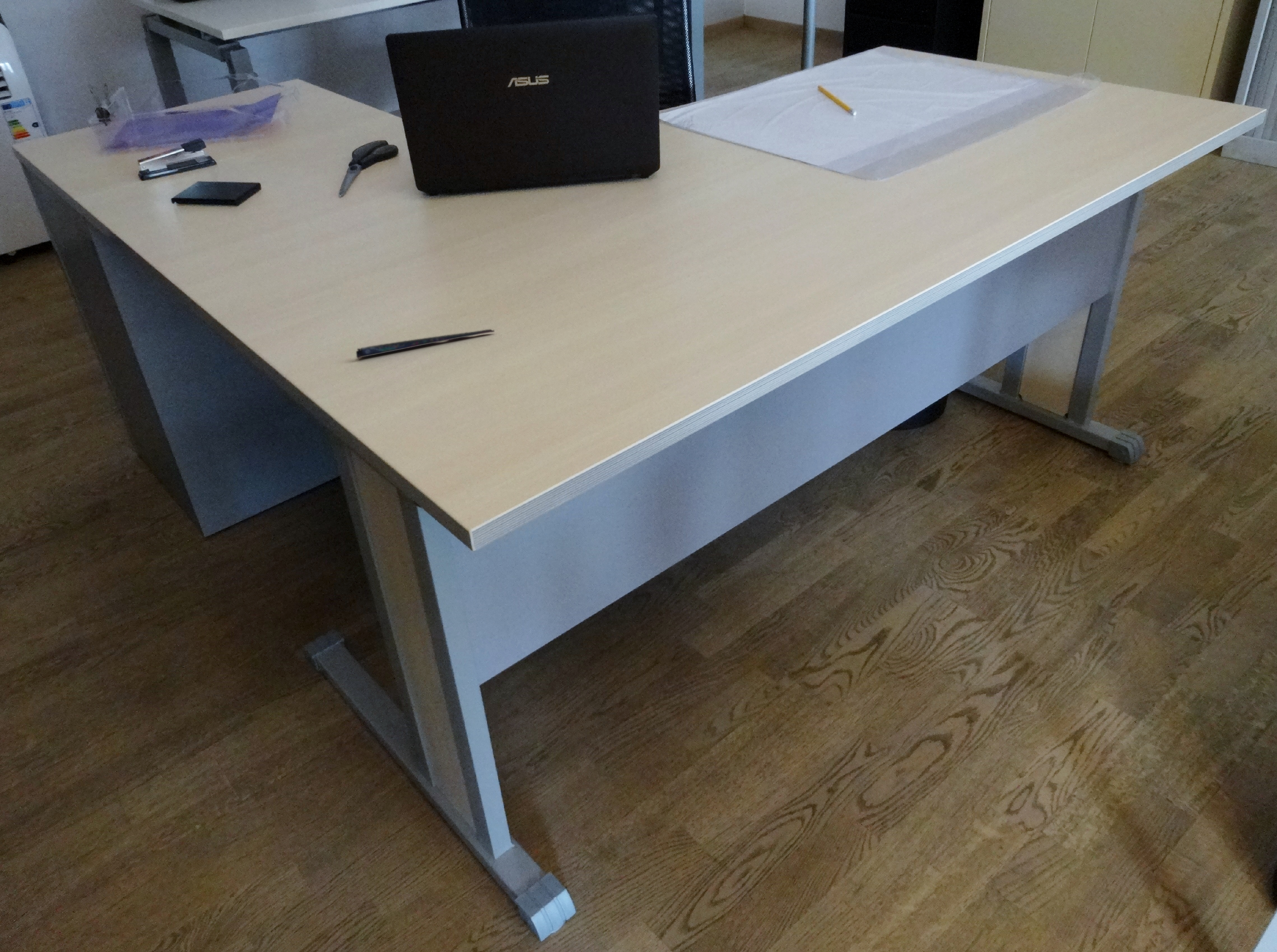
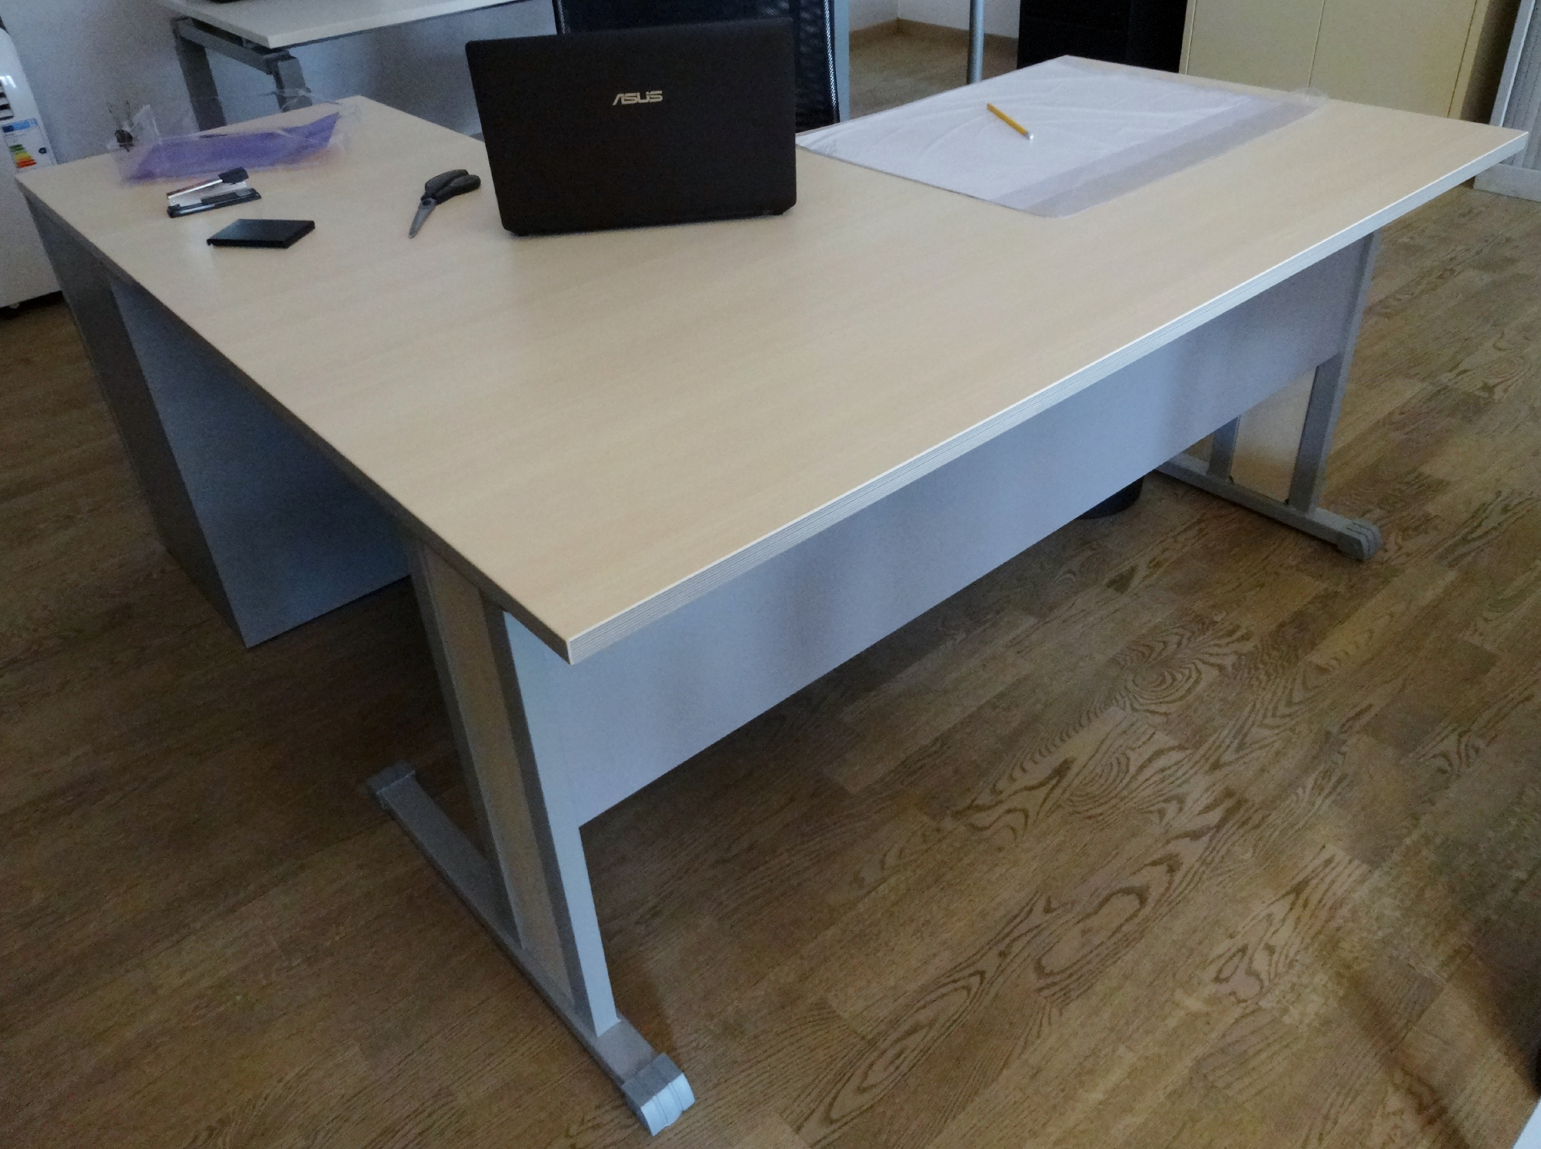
- pen [356,329,495,359]
